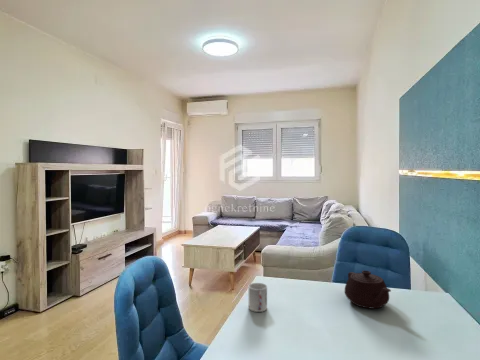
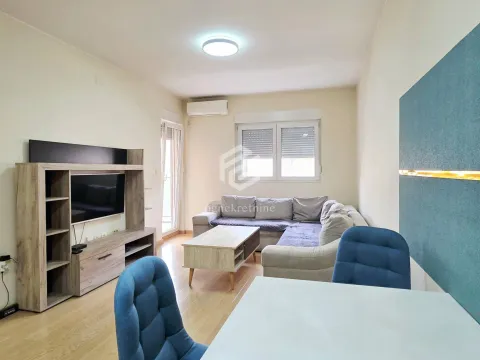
- cup [248,282,268,313]
- teapot [344,269,392,310]
